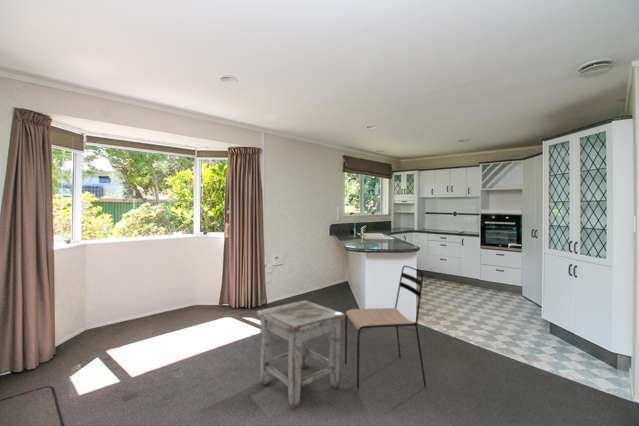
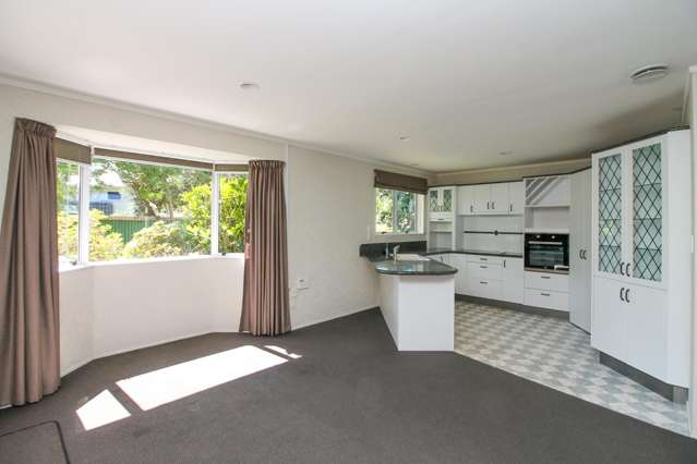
- stool [255,299,346,410]
- dining chair [344,265,427,390]
